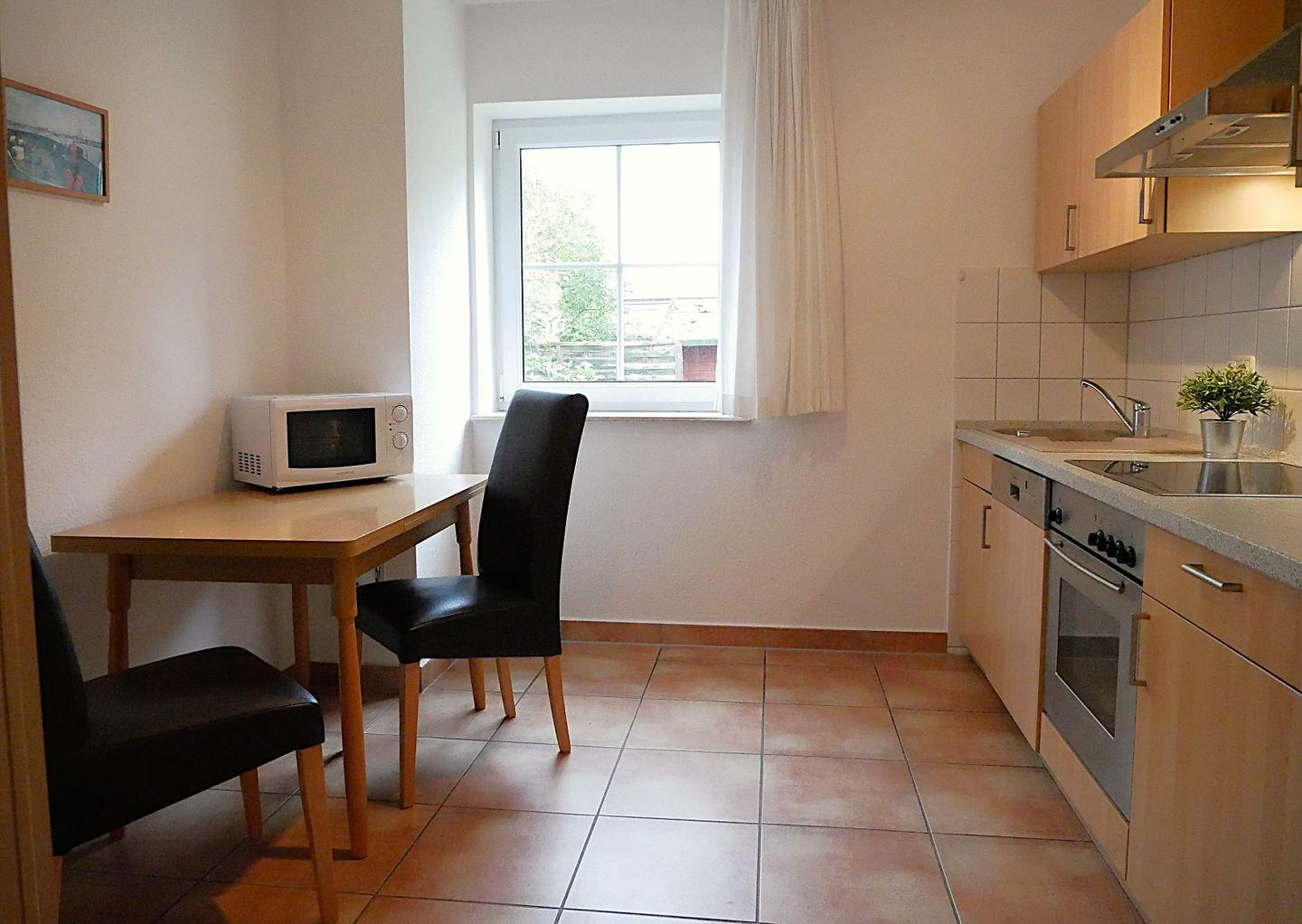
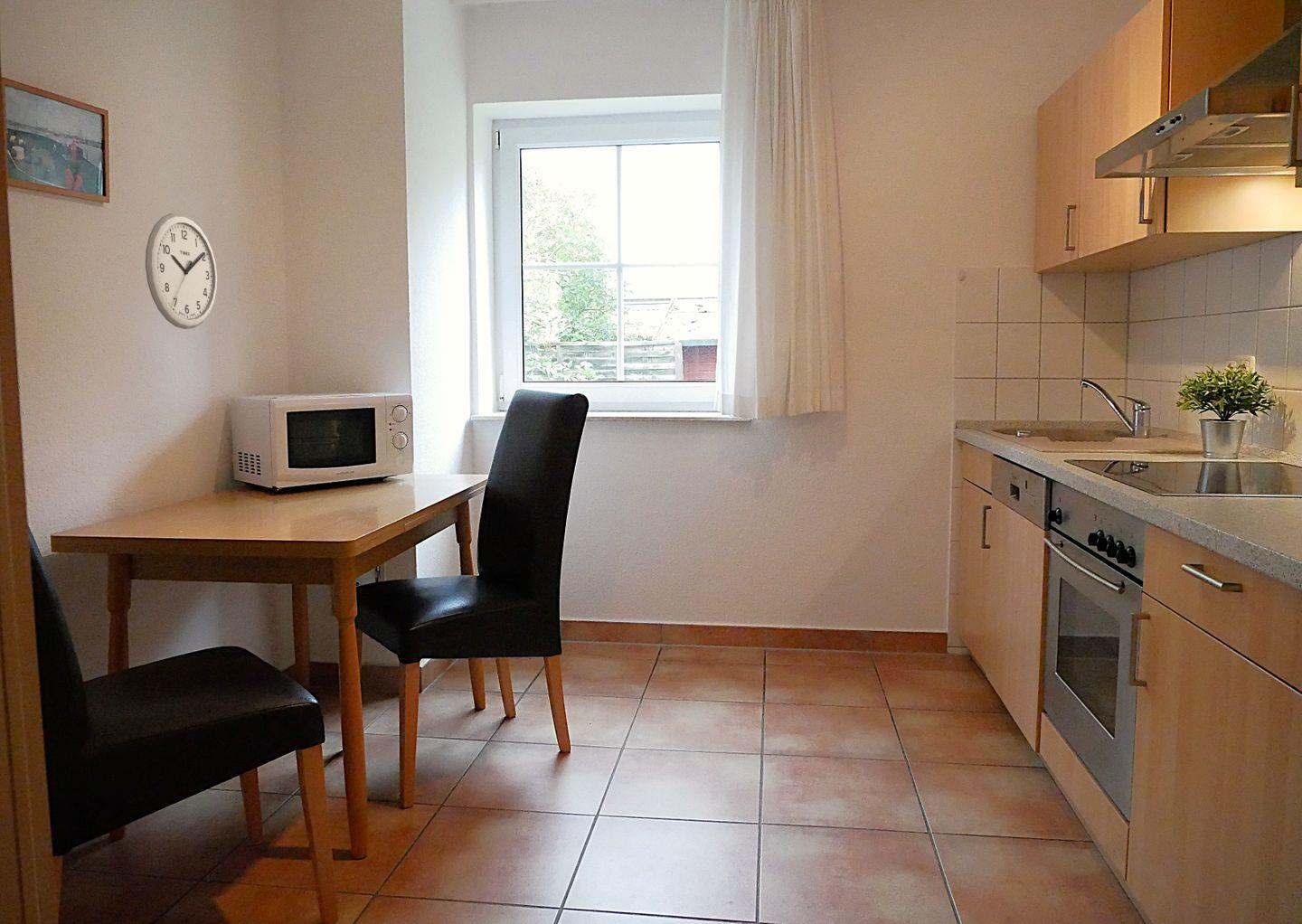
+ wall clock [145,212,218,330]
